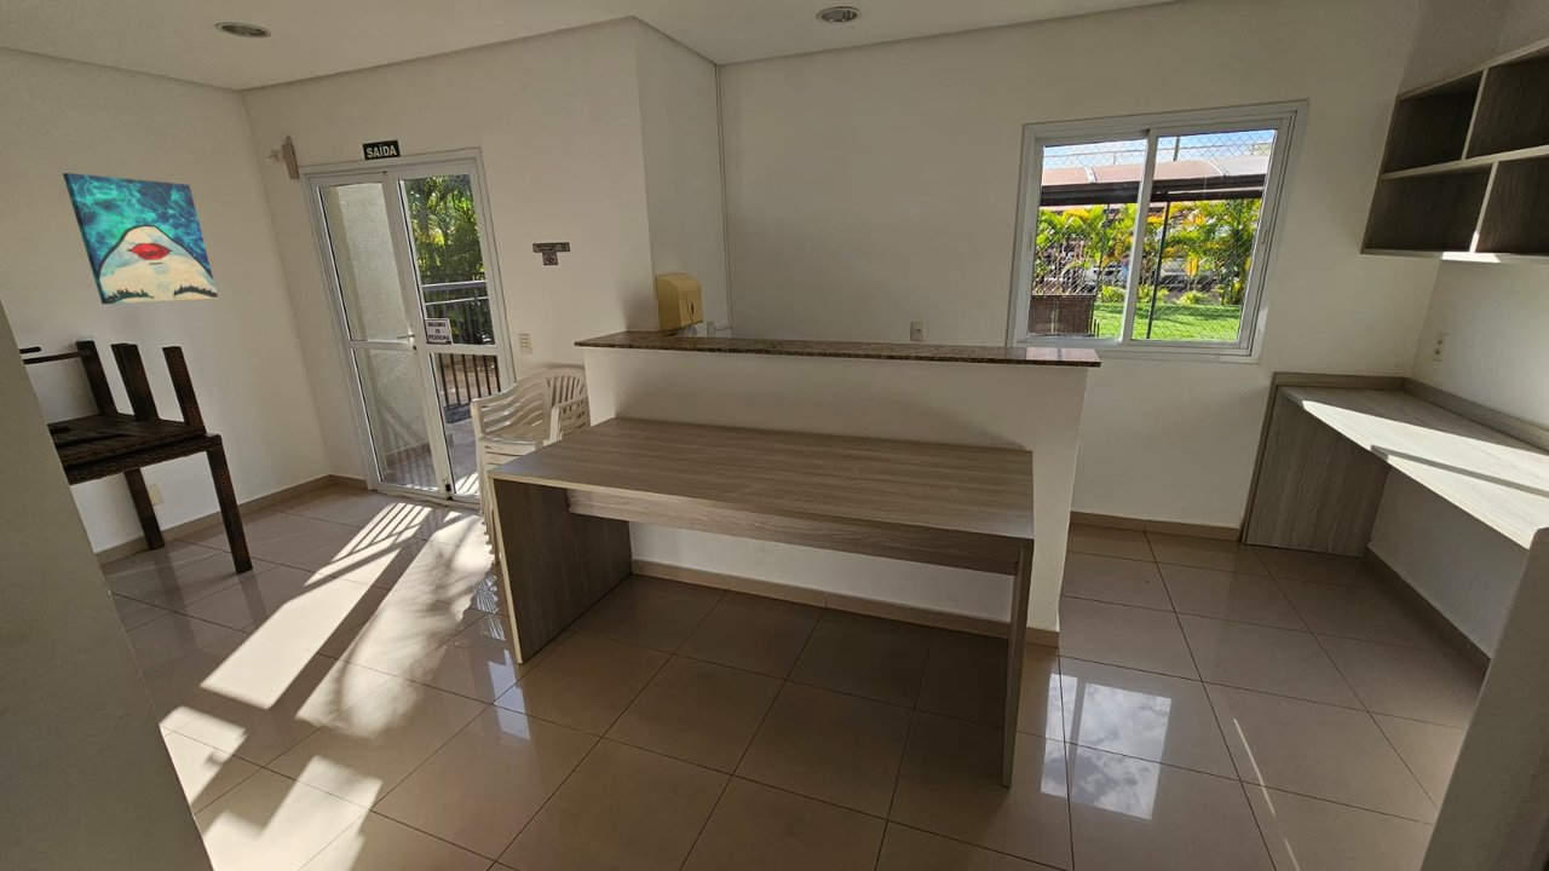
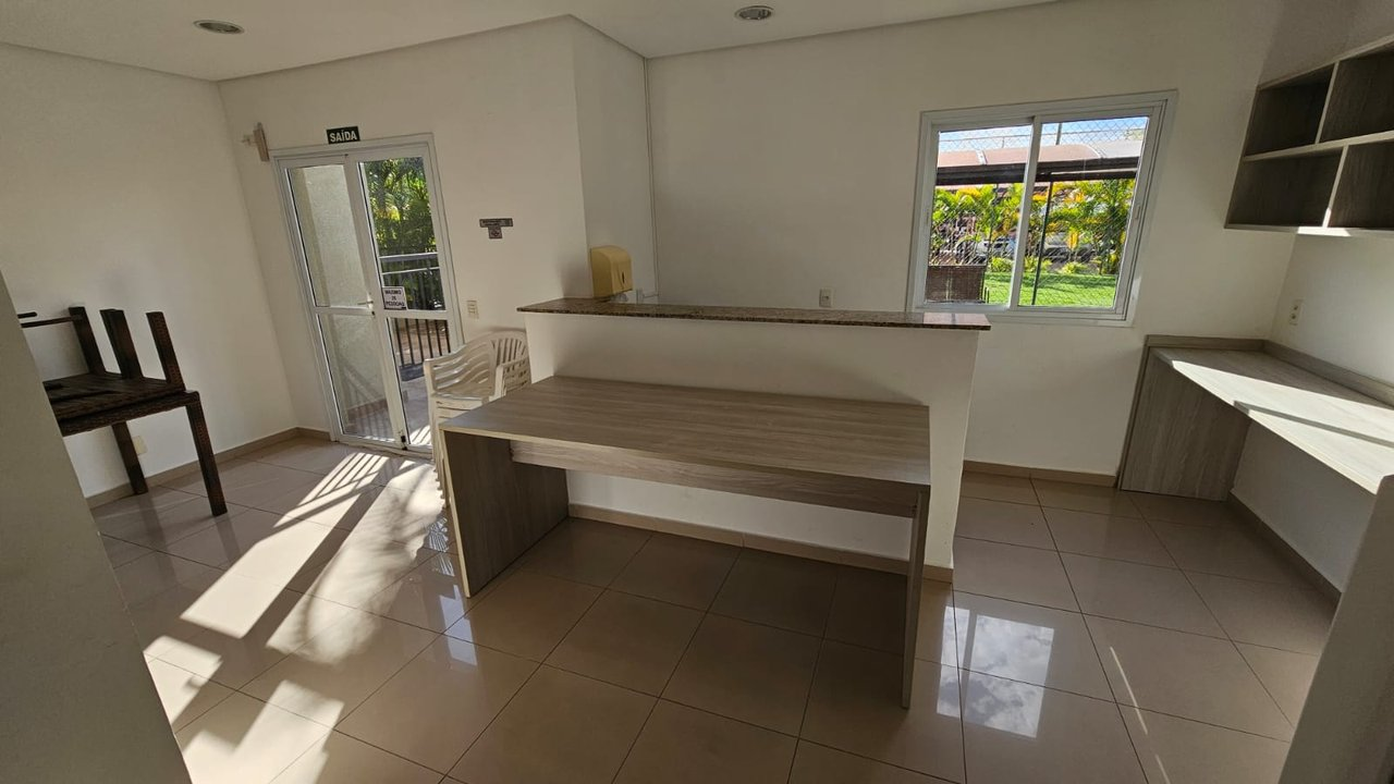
- wall art [62,172,219,305]
